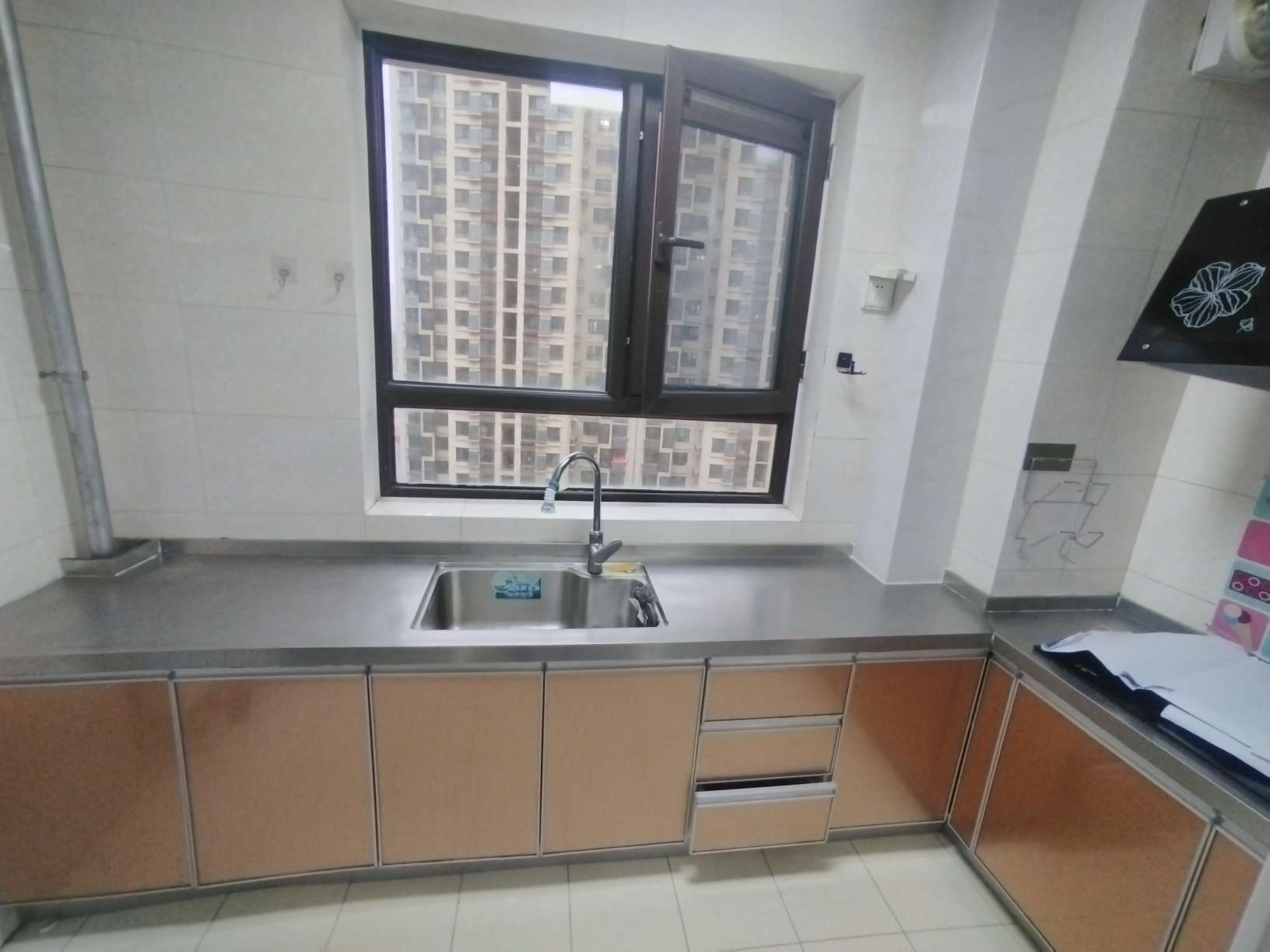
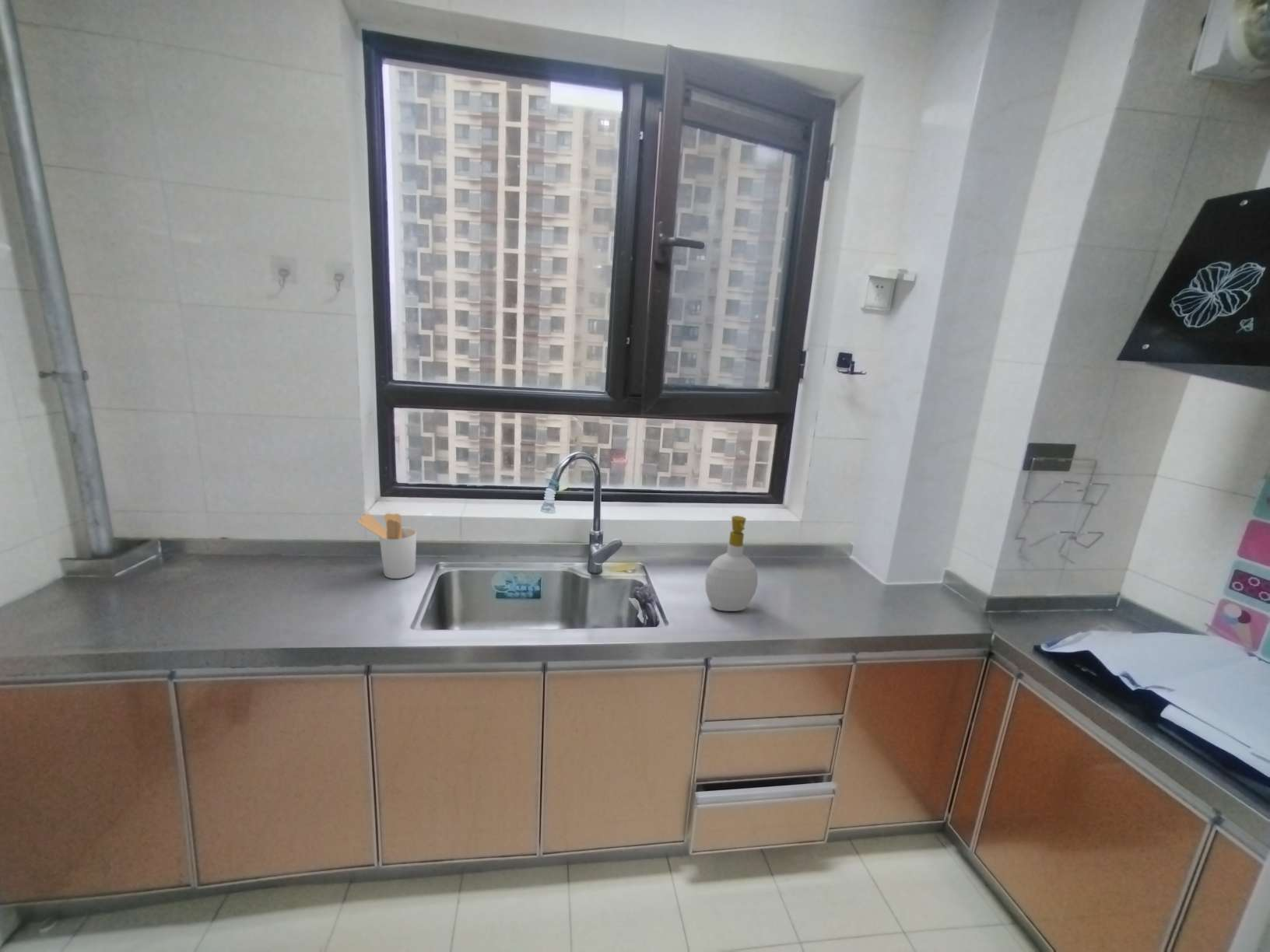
+ soap bottle [704,515,759,612]
+ utensil holder [356,513,417,579]
